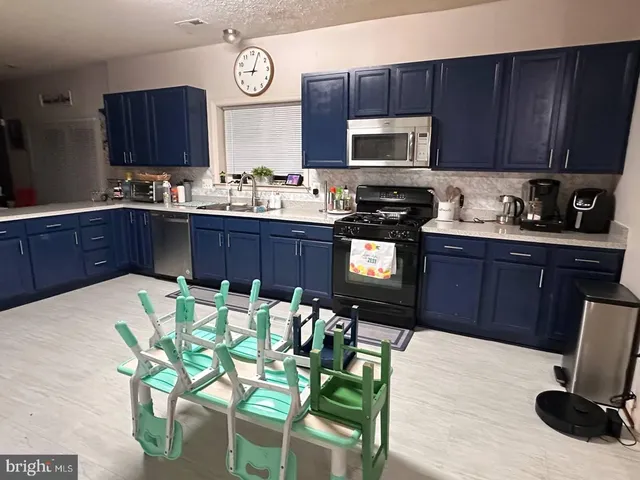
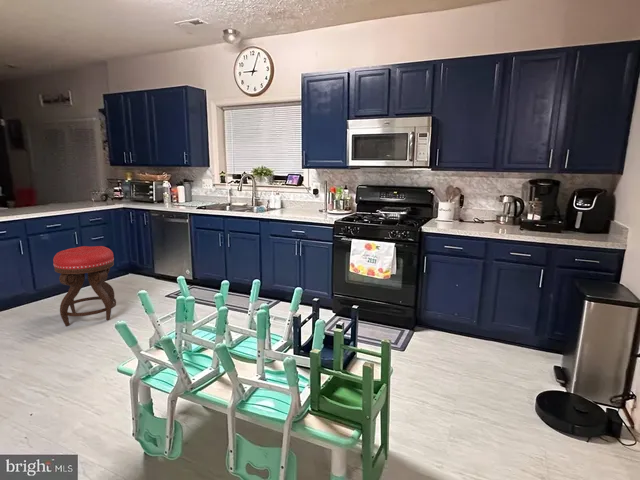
+ stool [52,245,117,327]
